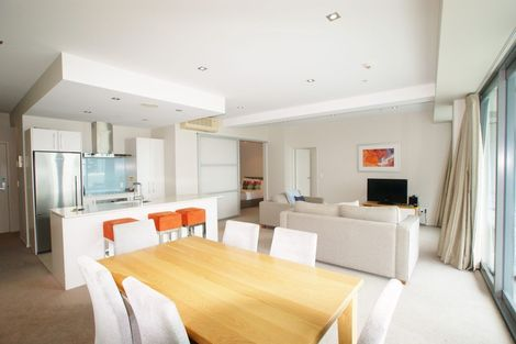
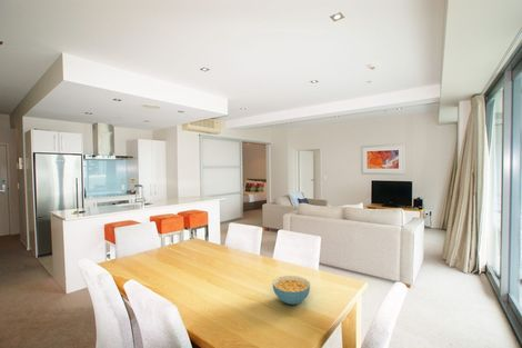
+ cereal bowl [272,275,311,306]
